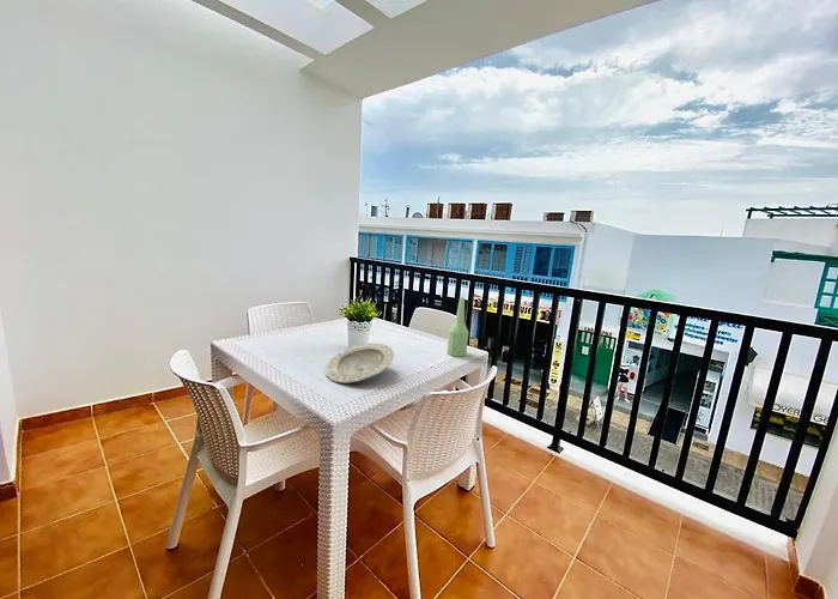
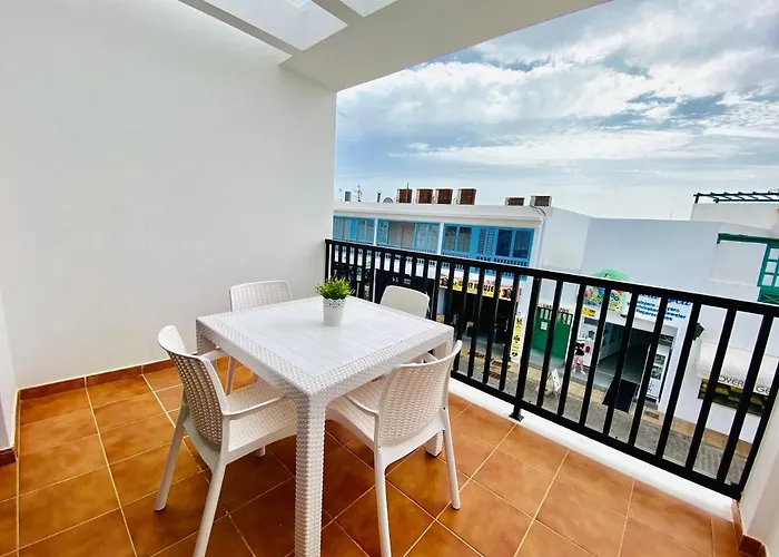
- plate [324,341,395,385]
- bottle [447,297,469,358]
